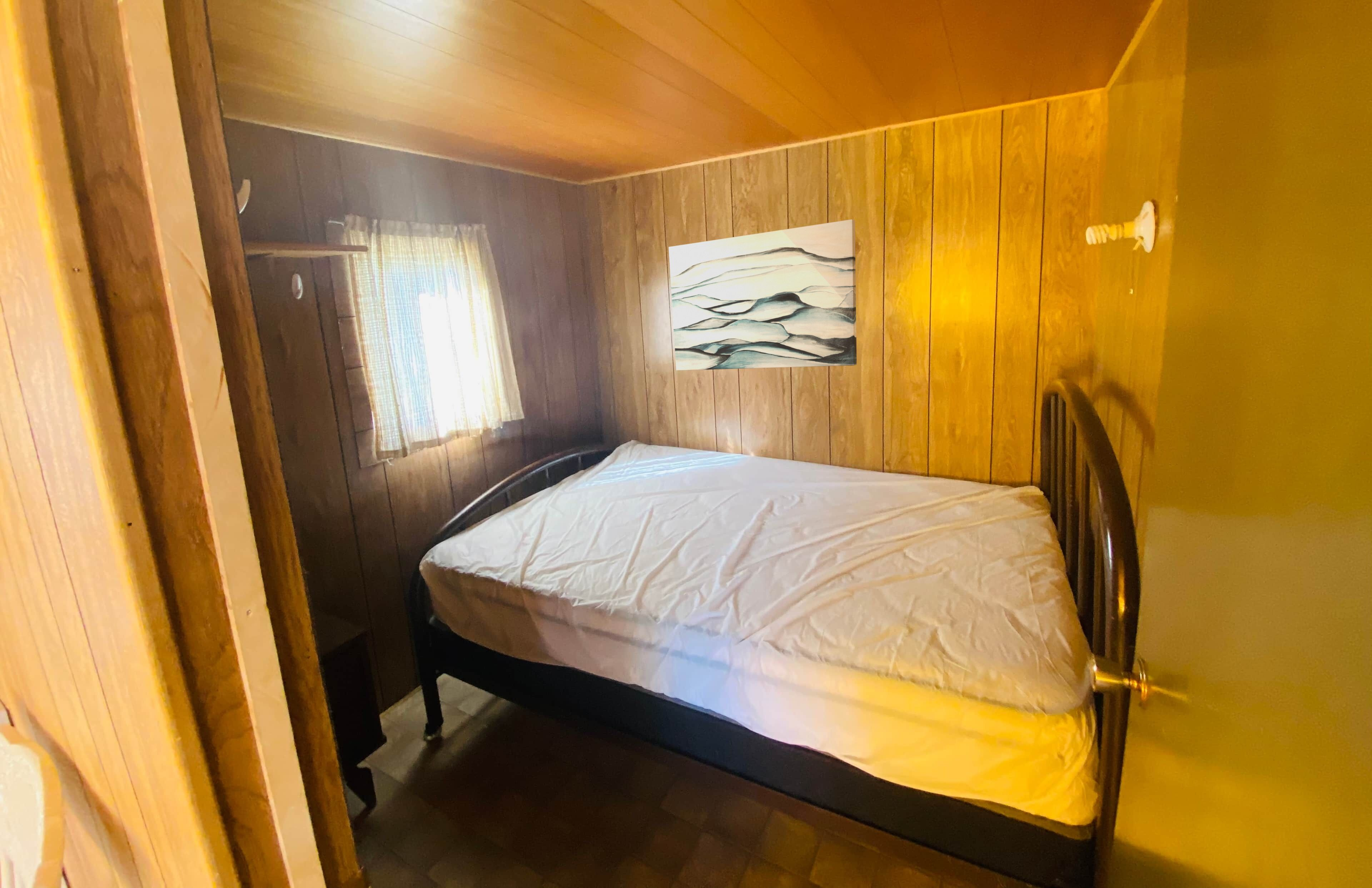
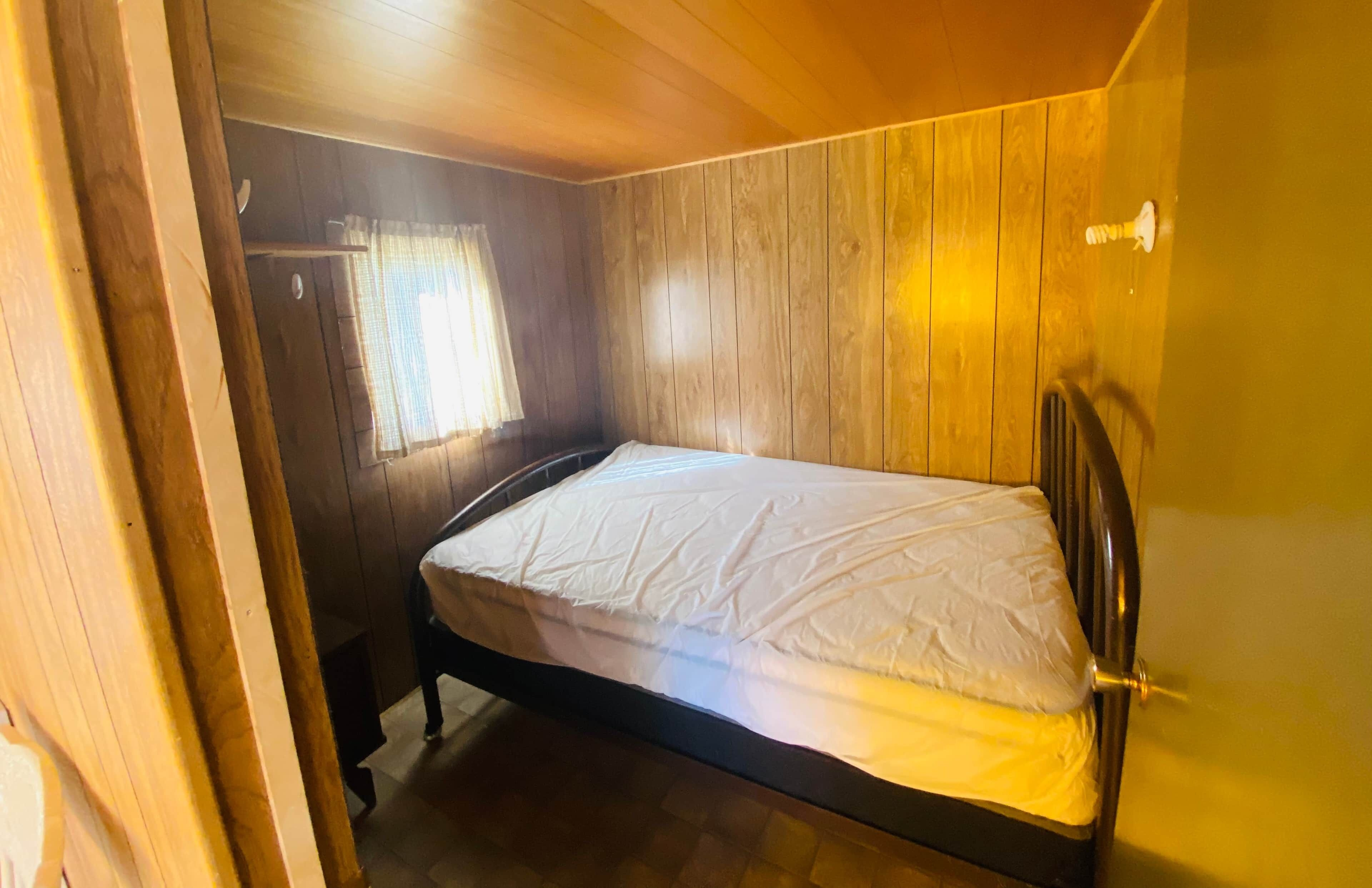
- wall art [668,219,857,371]
